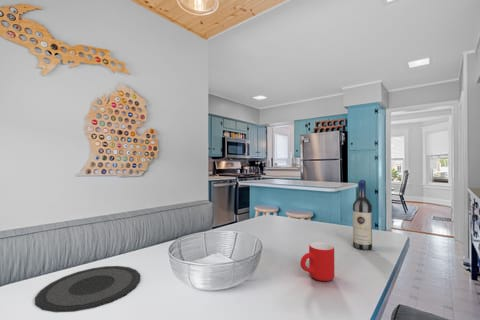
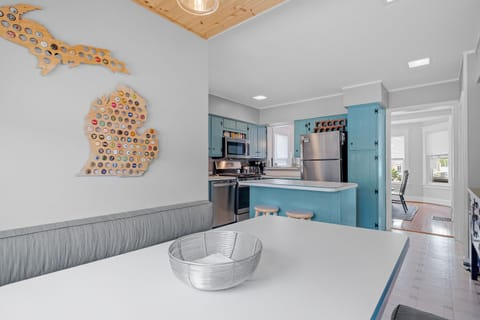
- plate [34,265,141,313]
- mug [299,241,335,282]
- wine bottle [352,179,373,251]
